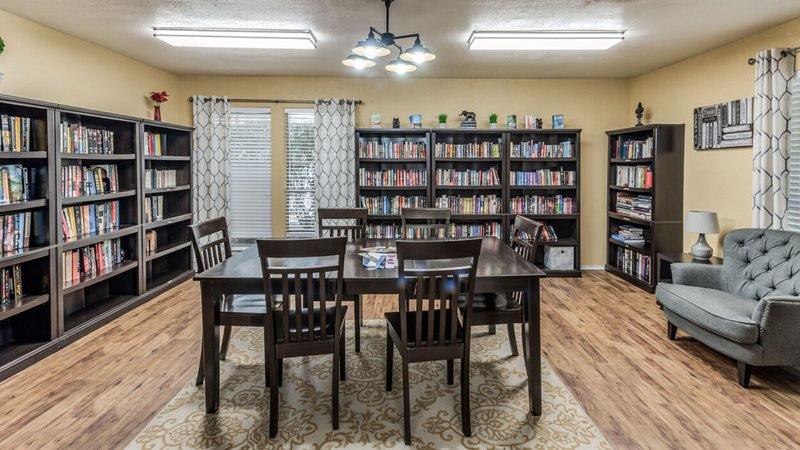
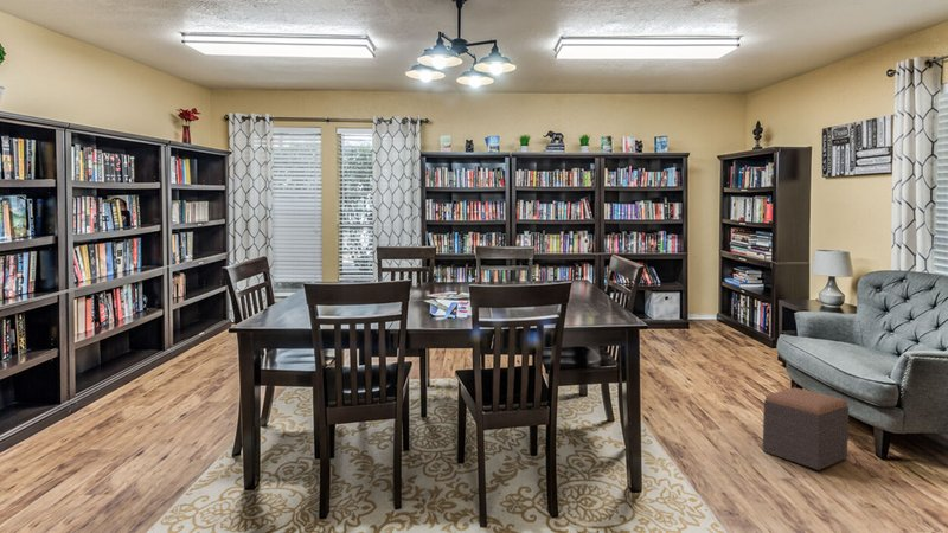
+ footstool [762,387,850,471]
